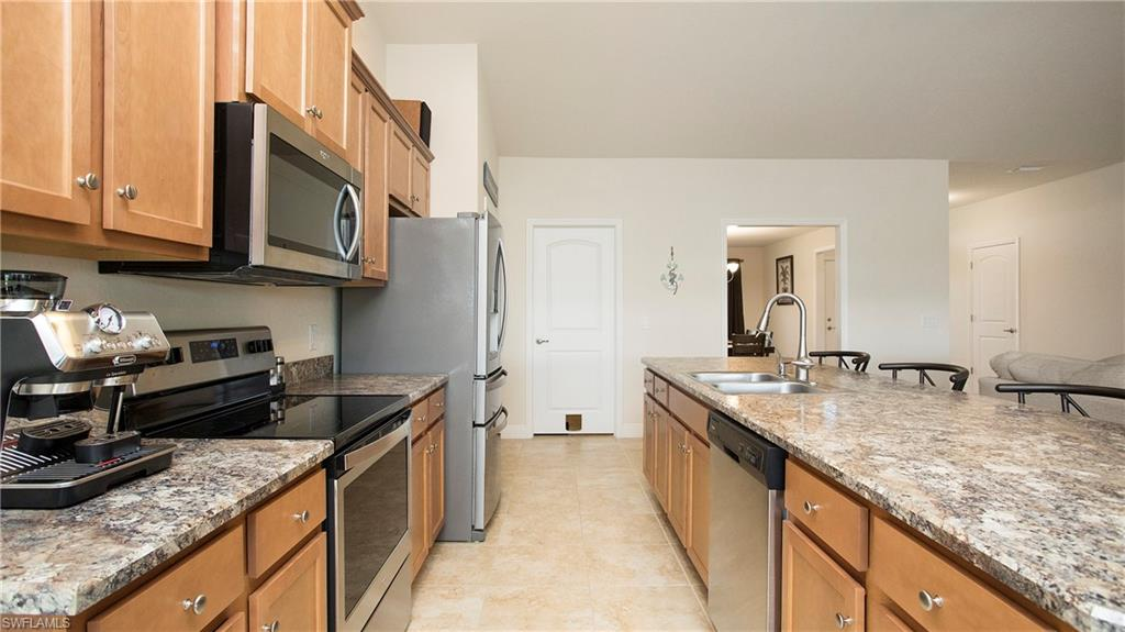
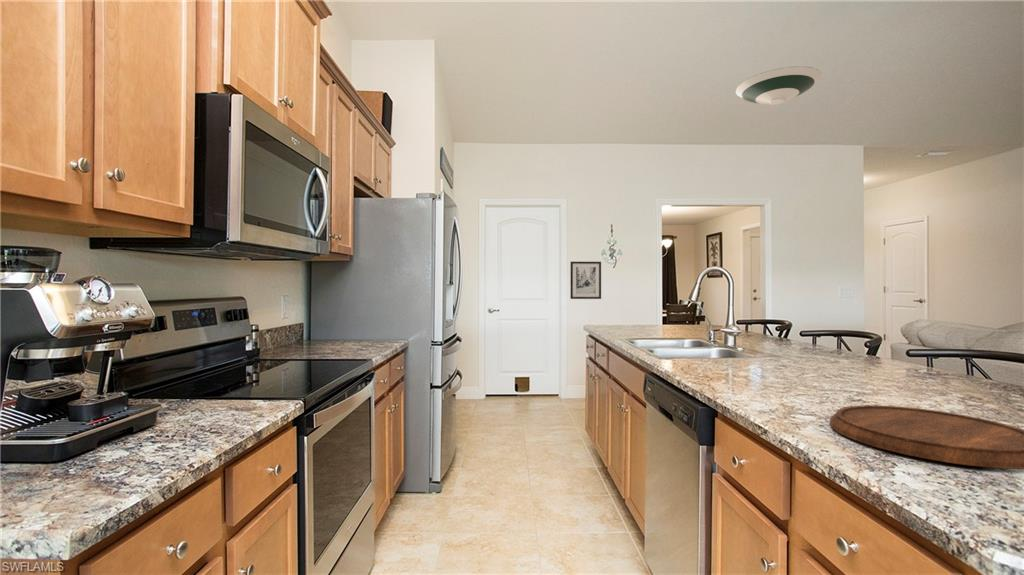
+ cutting board [829,404,1024,470]
+ wall art [569,261,602,300]
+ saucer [735,65,822,106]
